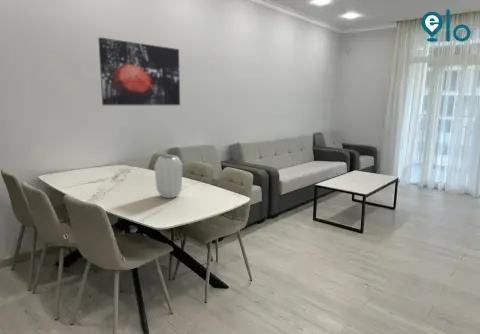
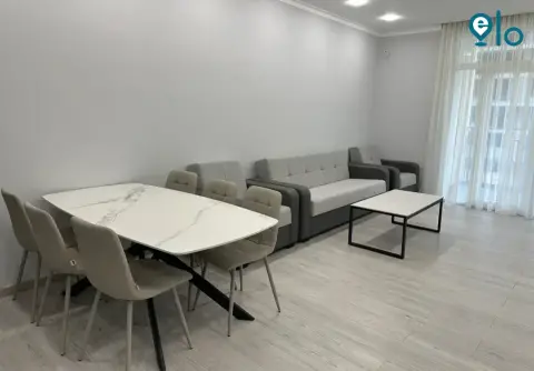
- wall art [97,36,181,106]
- vase [153,155,184,199]
